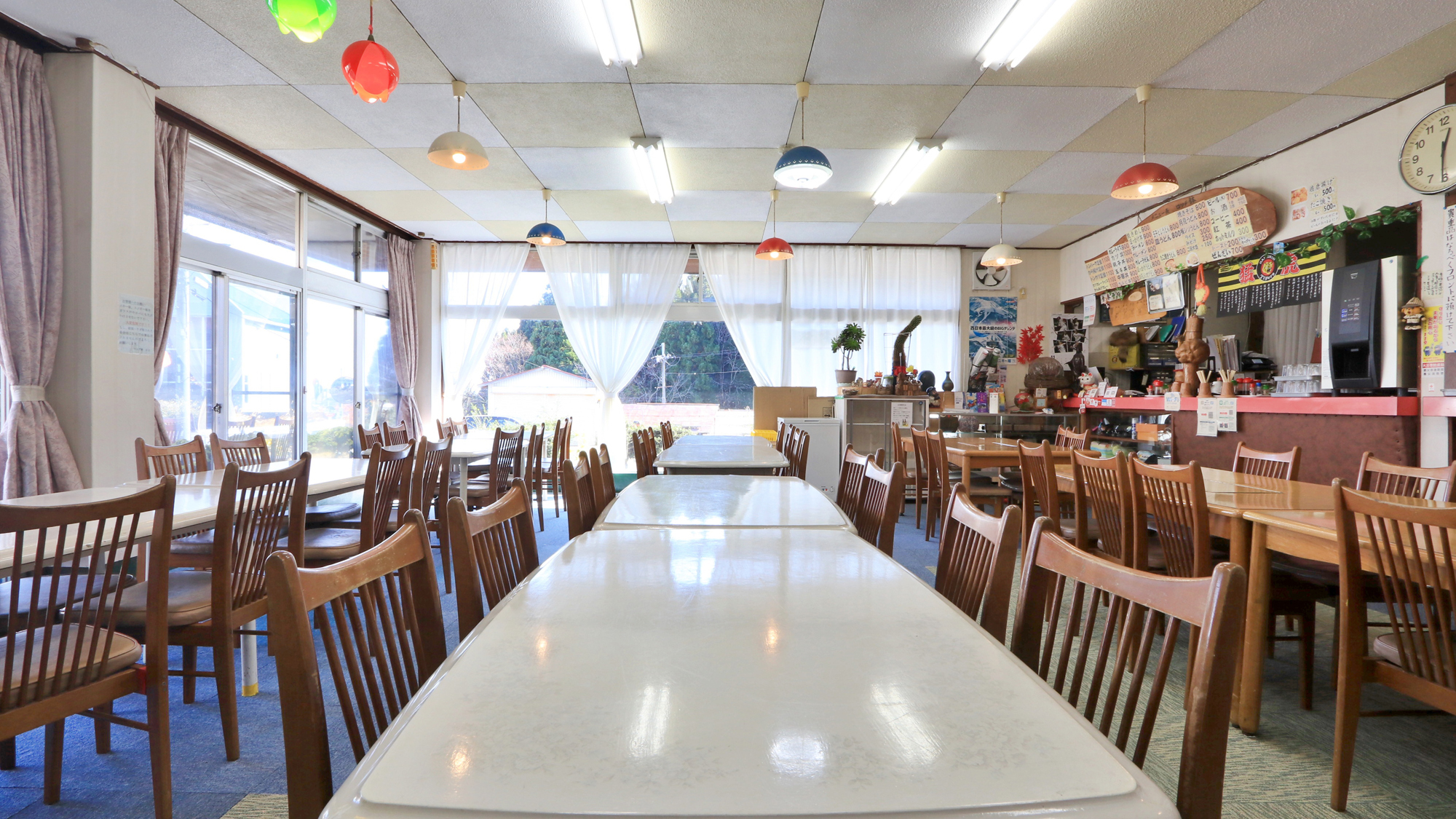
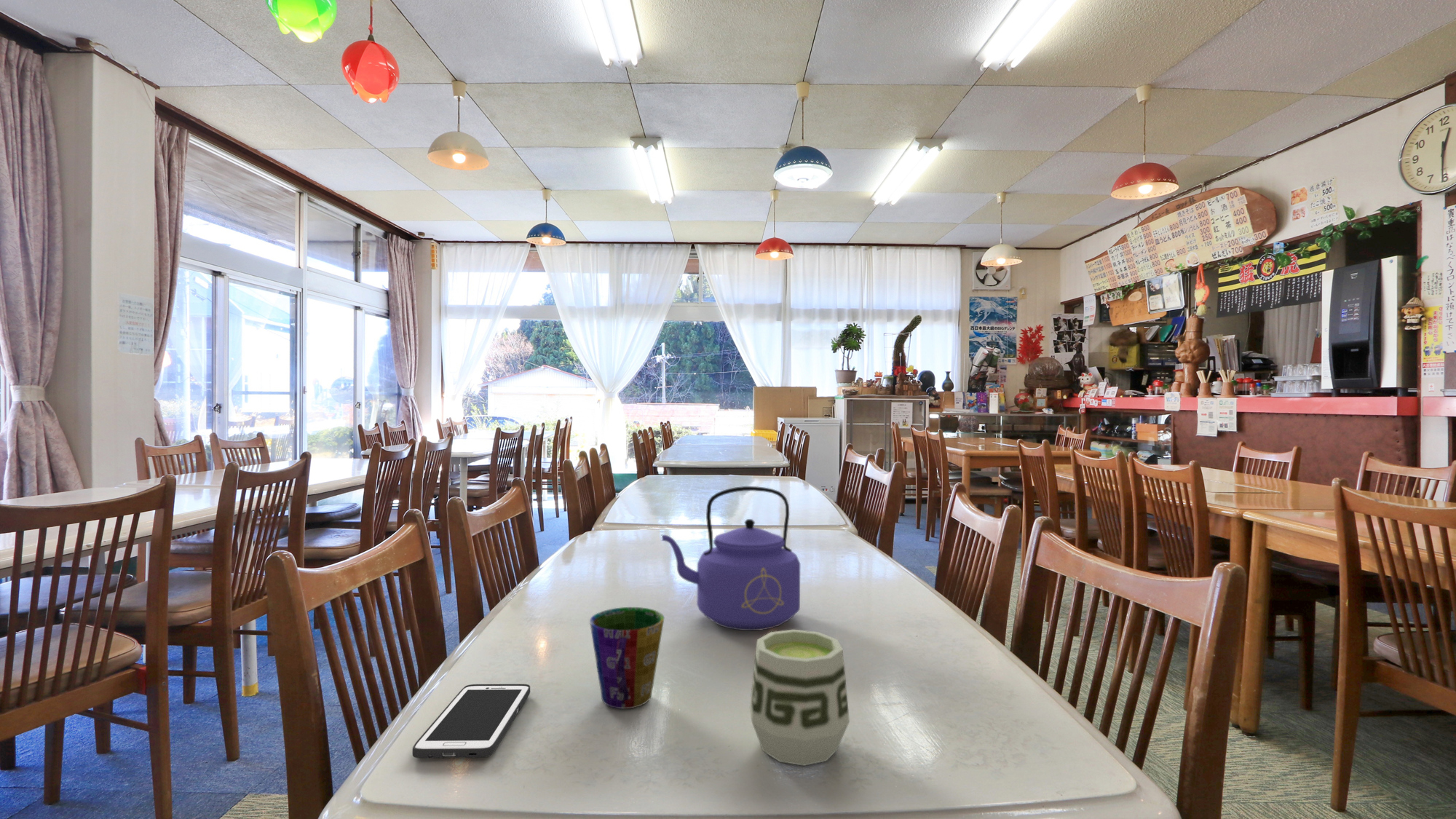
+ cup [589,606,665,710]
+ kettle [660,486,801,631]
+ cell phone [411,684,531,759]
+ cup [749,629,850,767]
